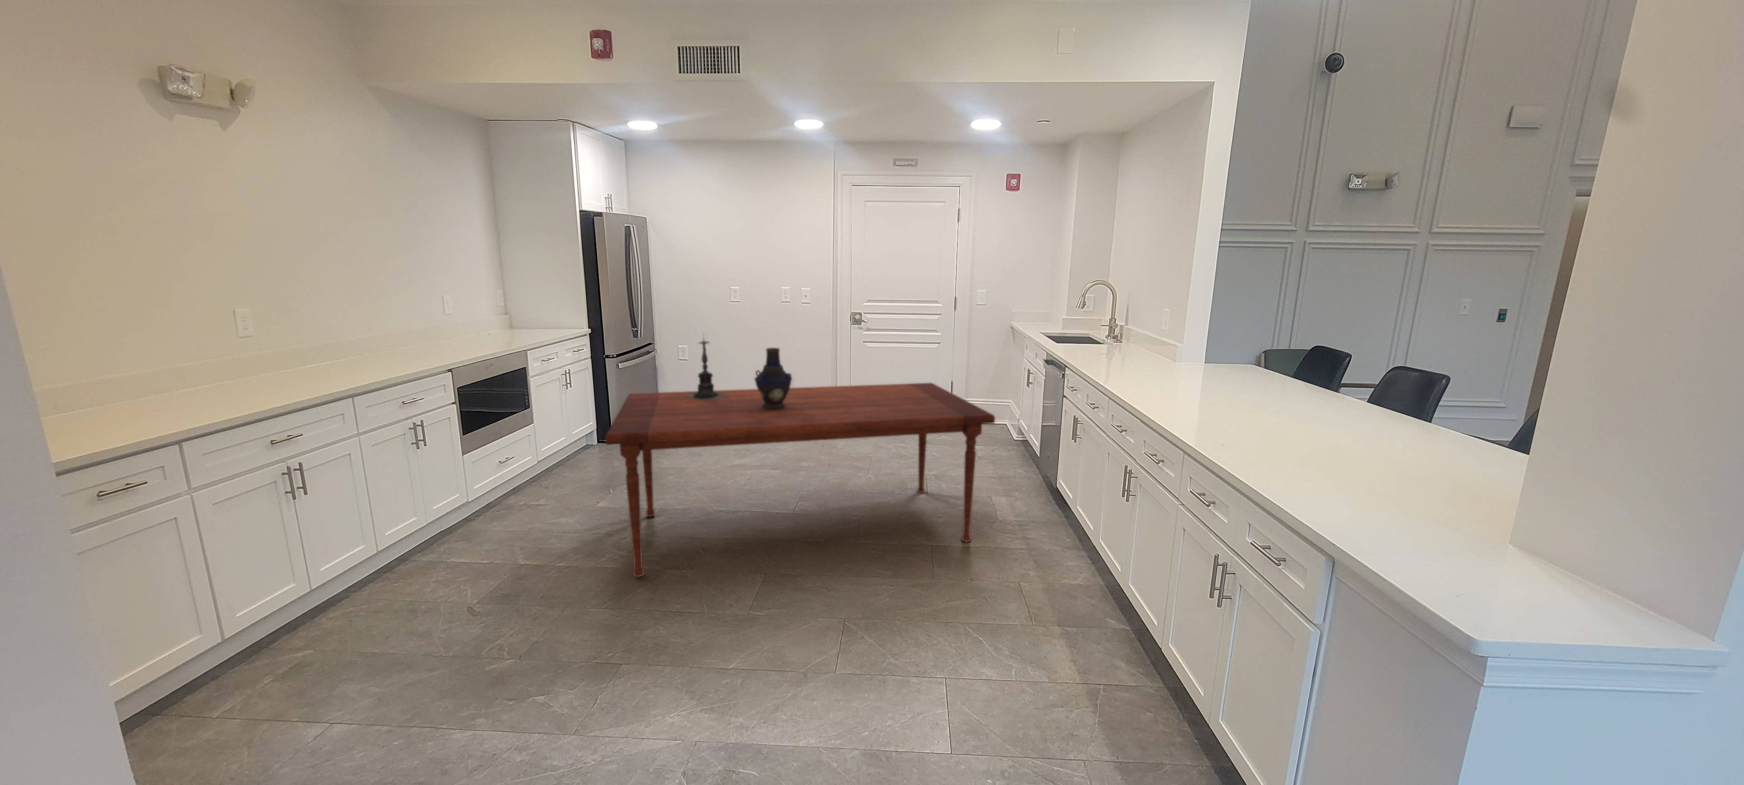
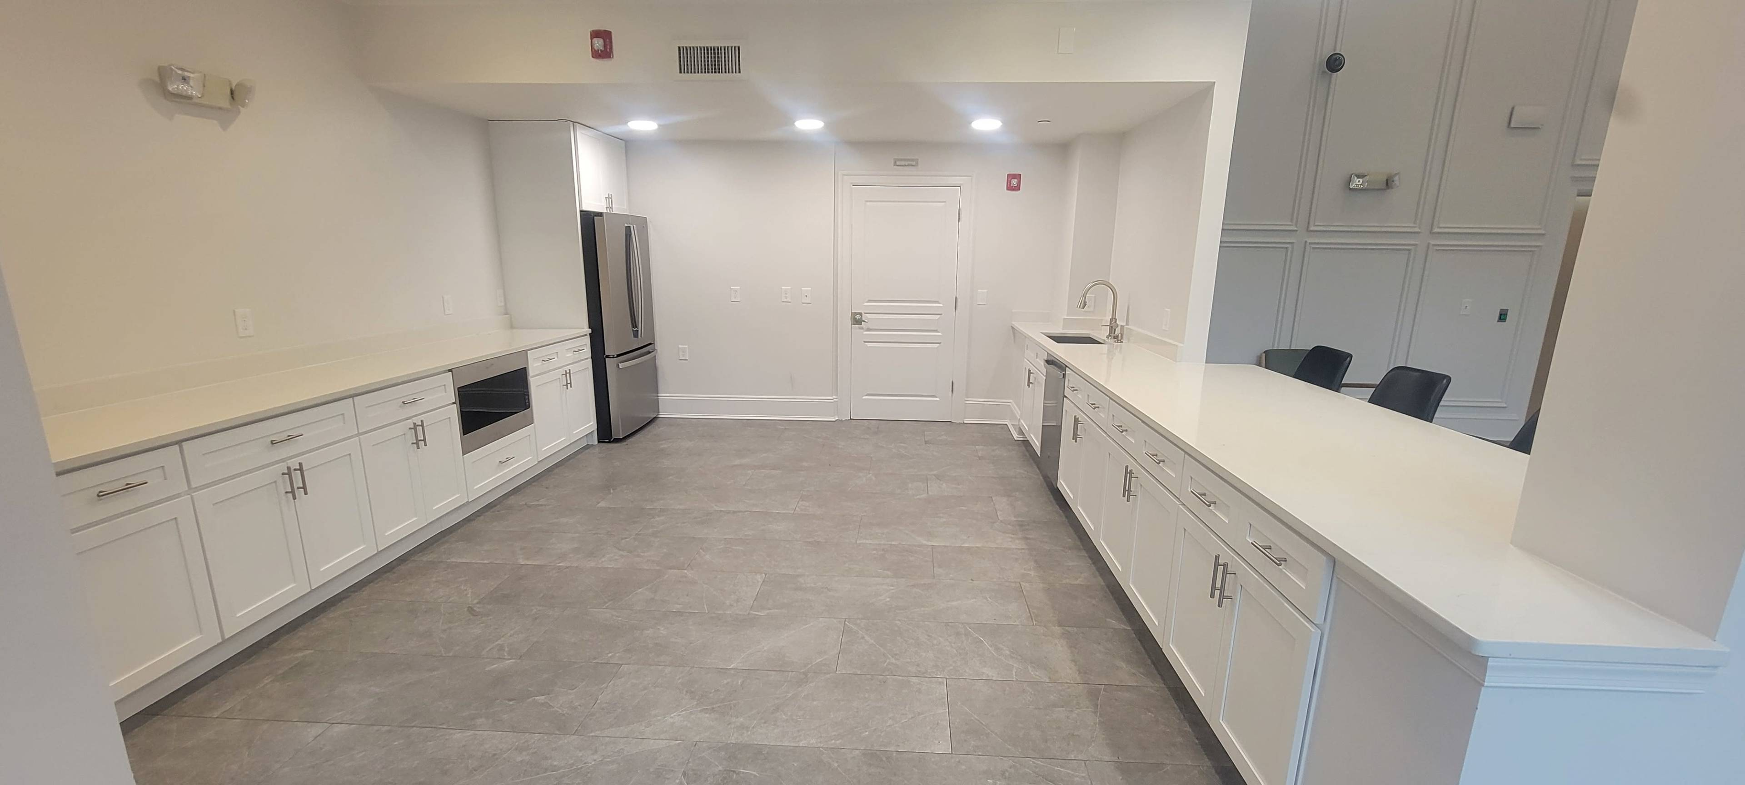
- vase [754,347,793,409]
- dining table [604,382,995,577]
- candle holder [684,332,729,401]
